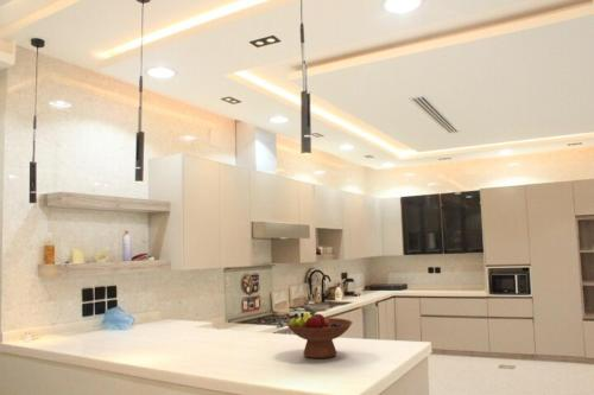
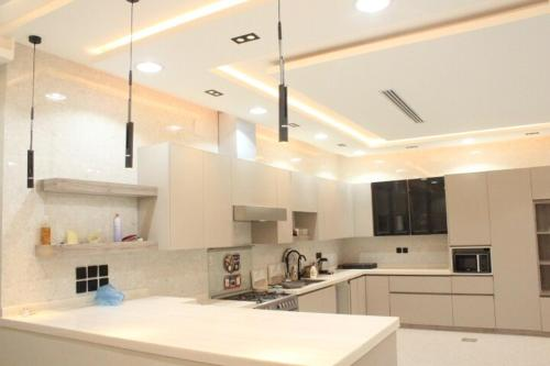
- fruit bowl [285,310,354,359]
